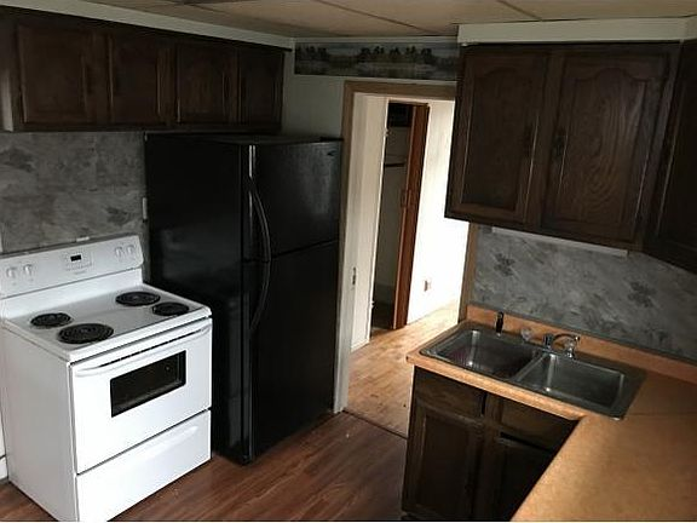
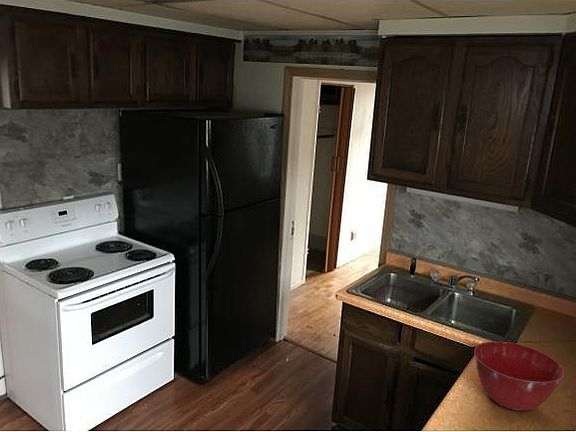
+ mixing bowl [473,341,565,412]
